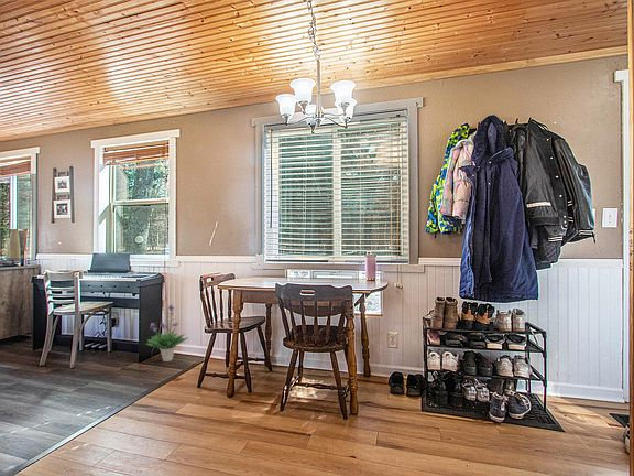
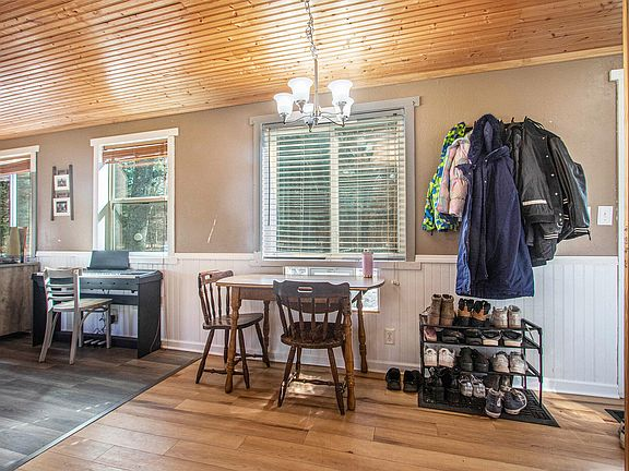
- potted plant [145,303,189,363]
